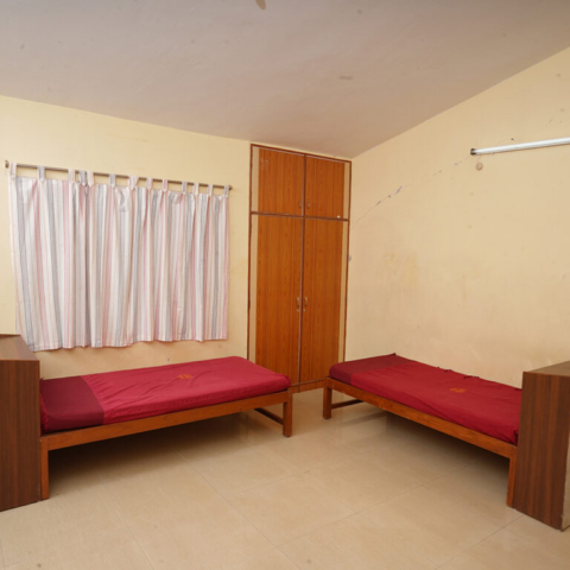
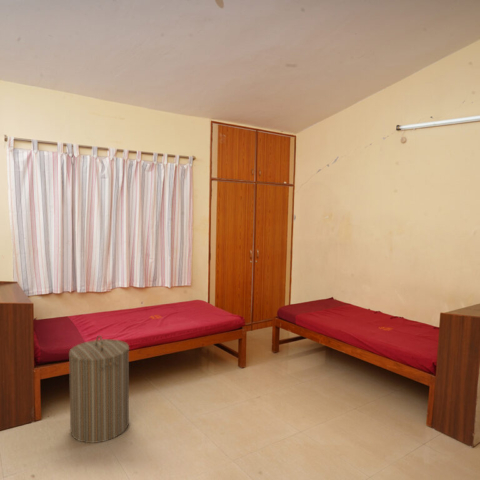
+ laundry hamper [68,335,130,444]
